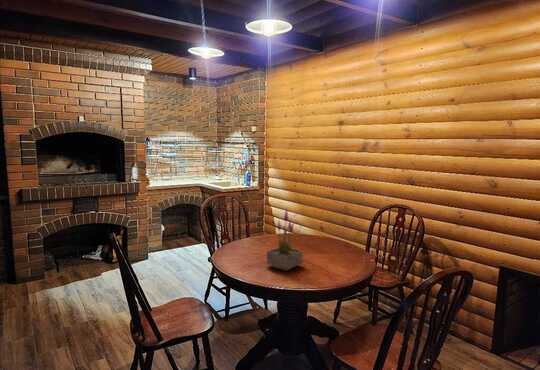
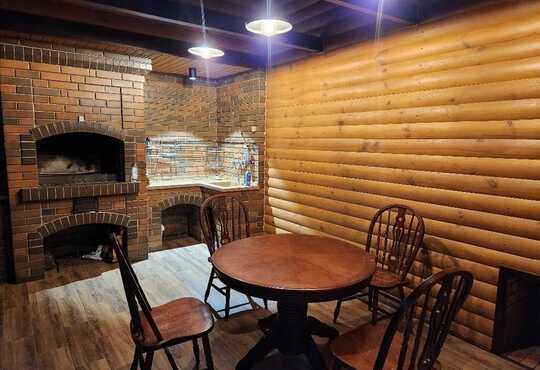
- potted plant [266,206,304,272]
